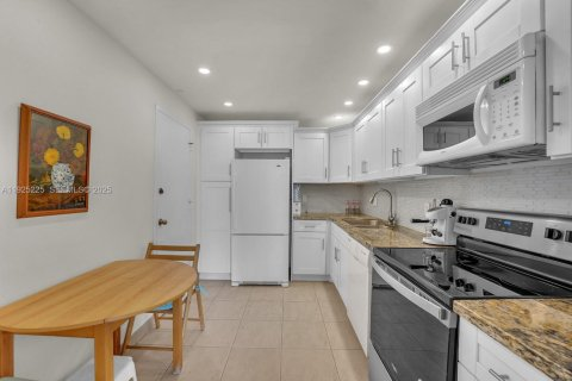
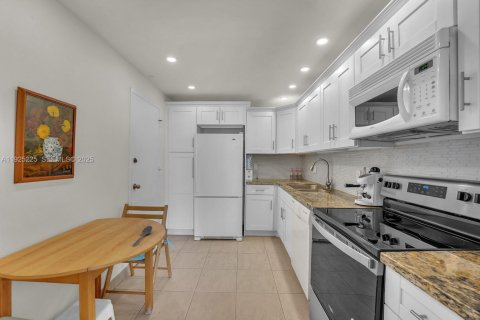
+ stirrer [132,225,153,247]
